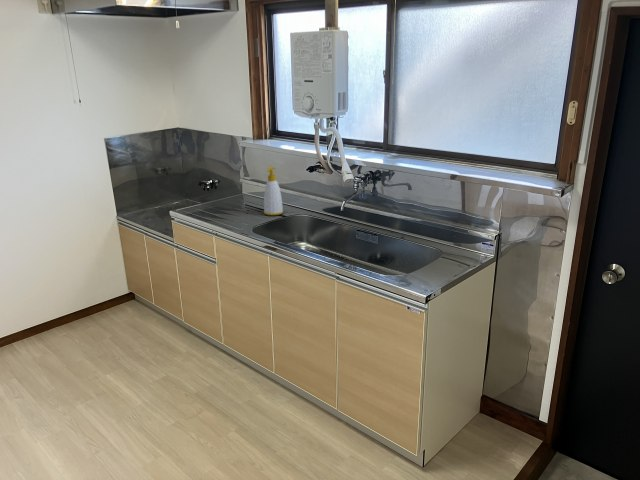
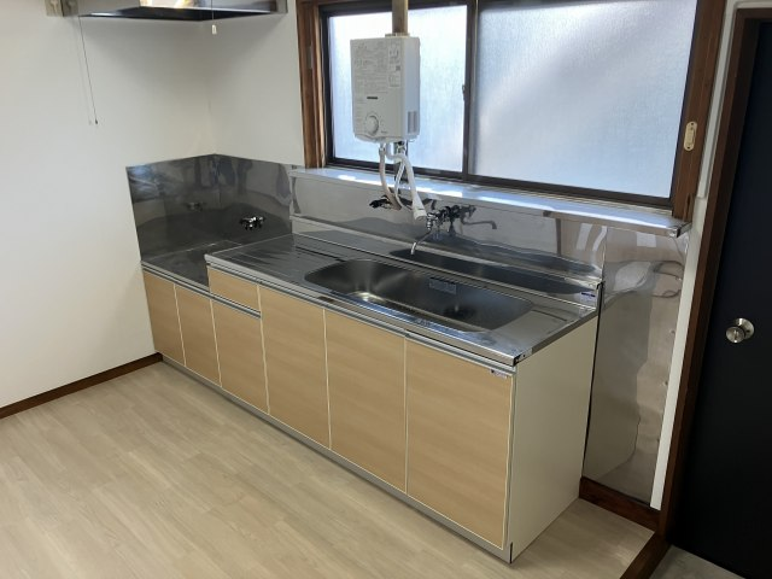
- soap bottle [263,166,284,216]
